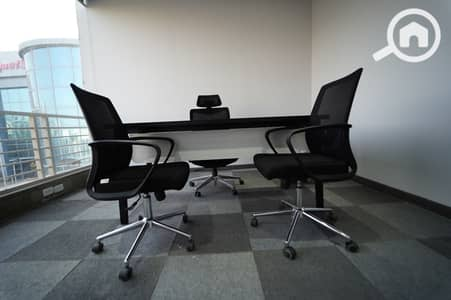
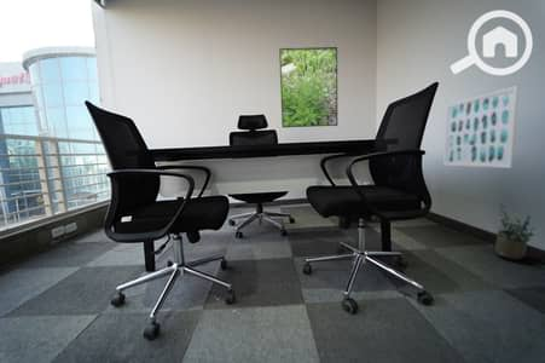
+ wall art [442,83,520,169]
+ potted plant [494,202,535,261]
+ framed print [278,46,338,128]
